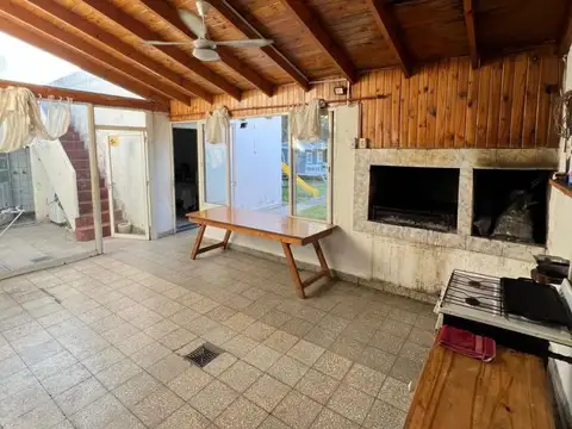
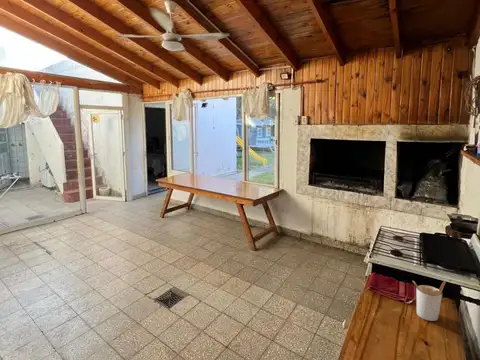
+ utensil holder [411,279,447,322]
